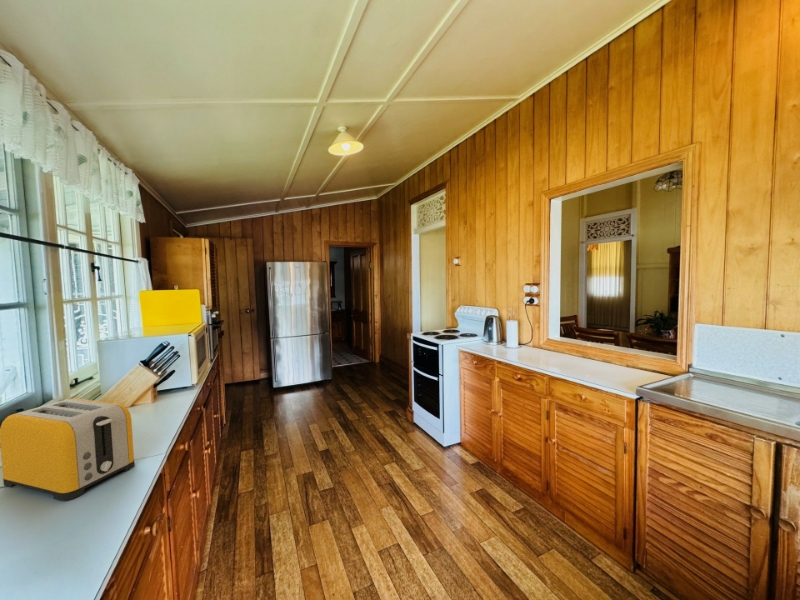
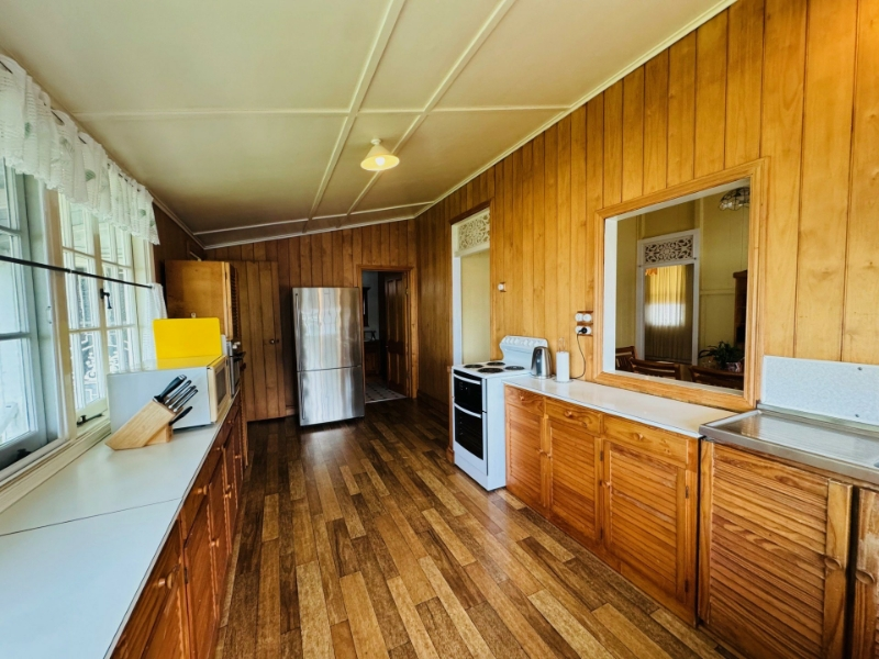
- toaster [0,397,136,502]
